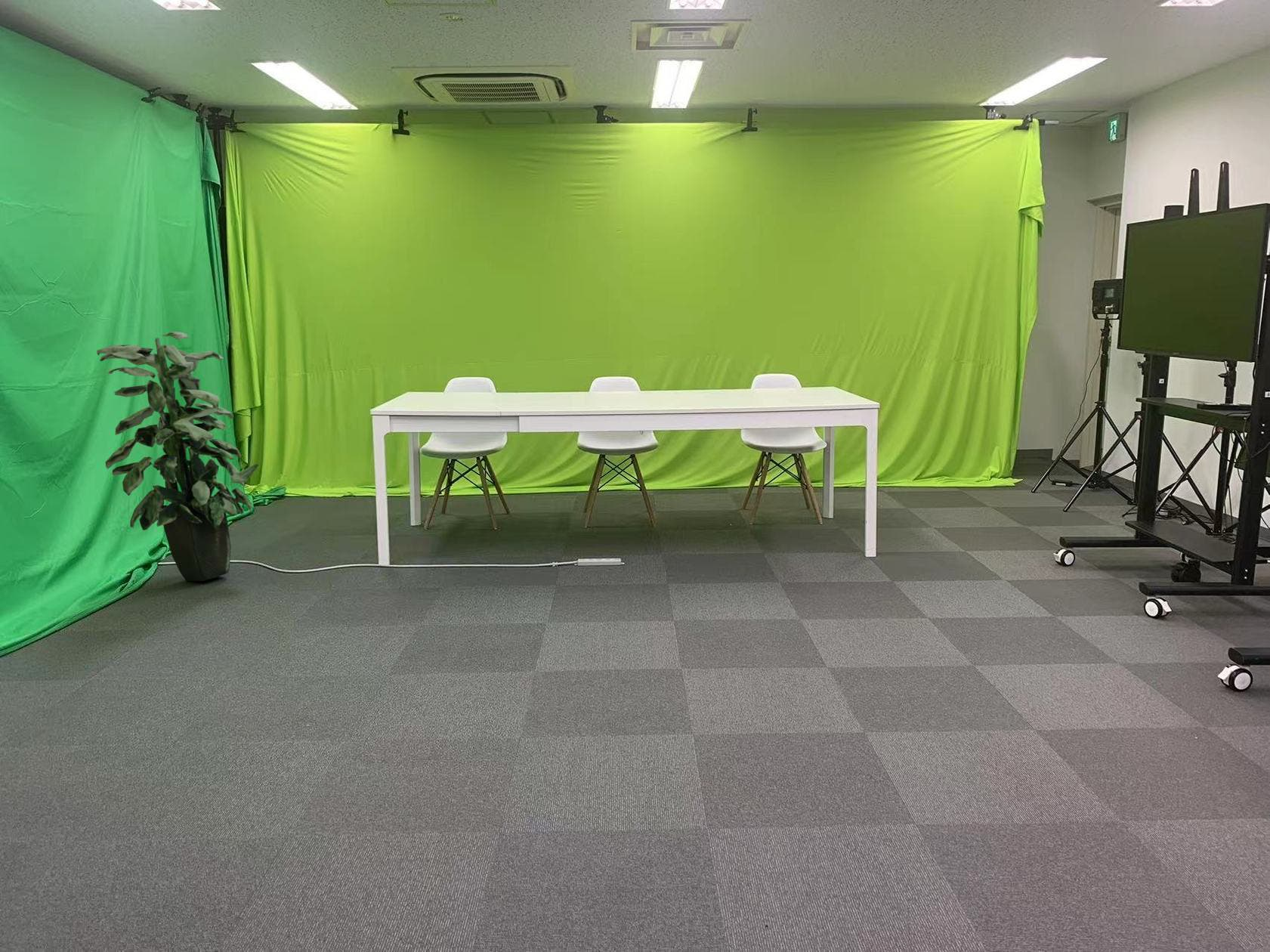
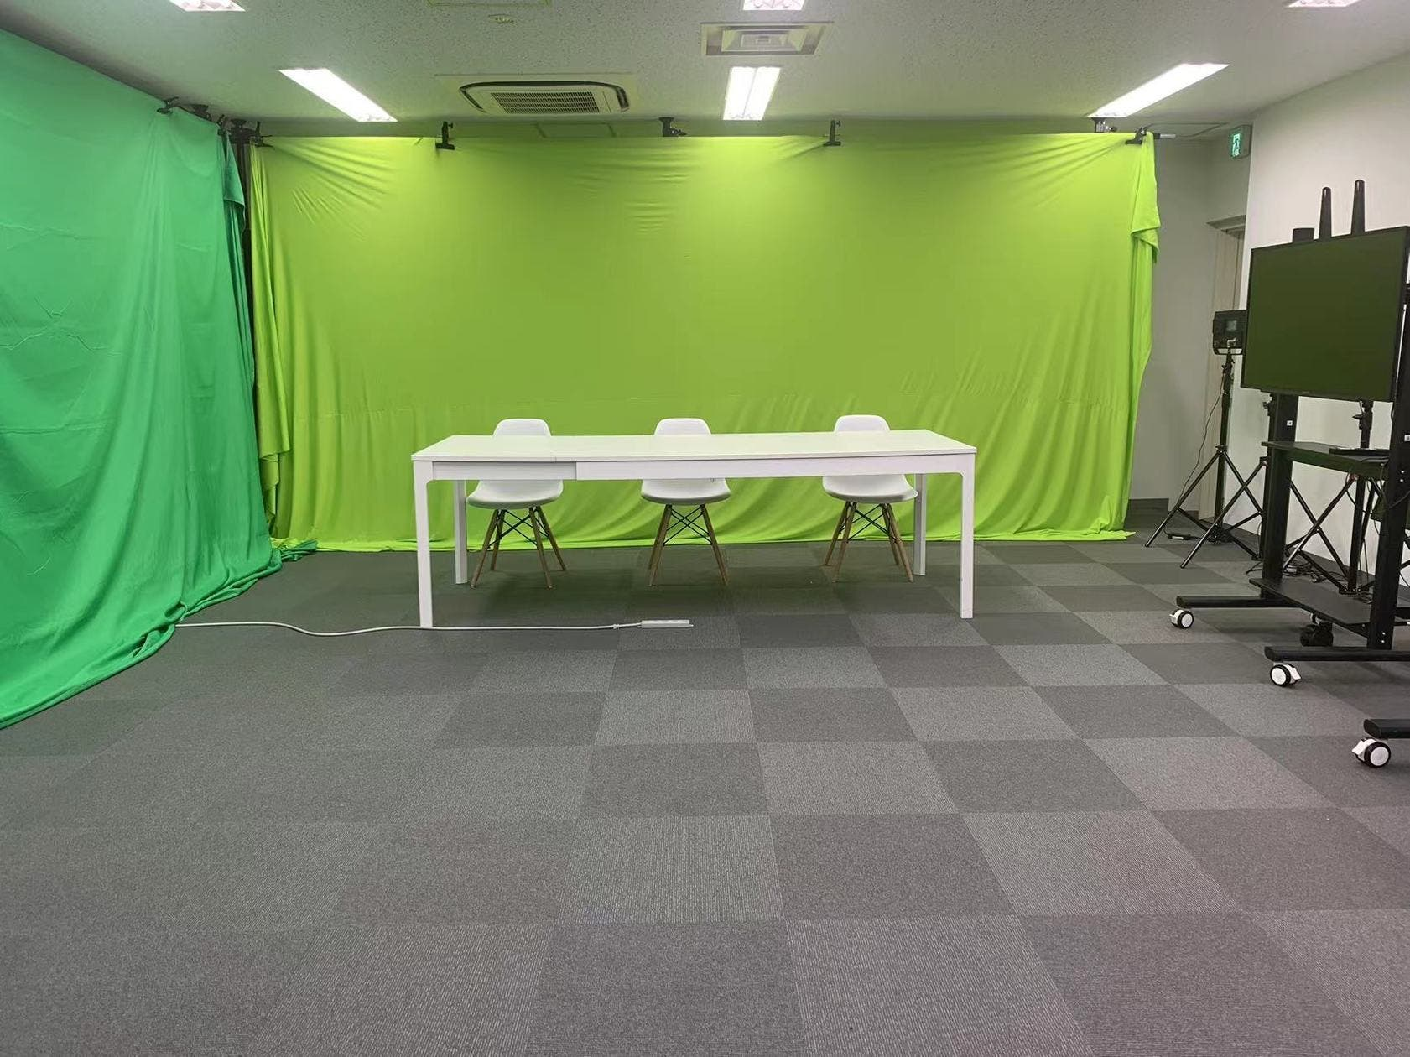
- indoor plant [96,331,260,582]
